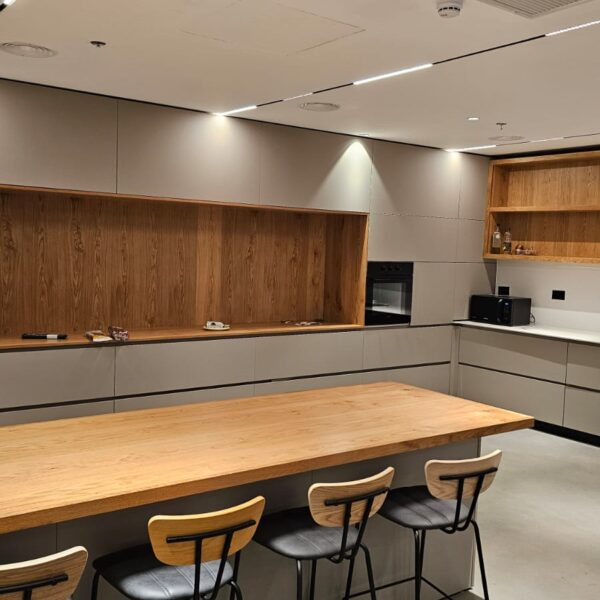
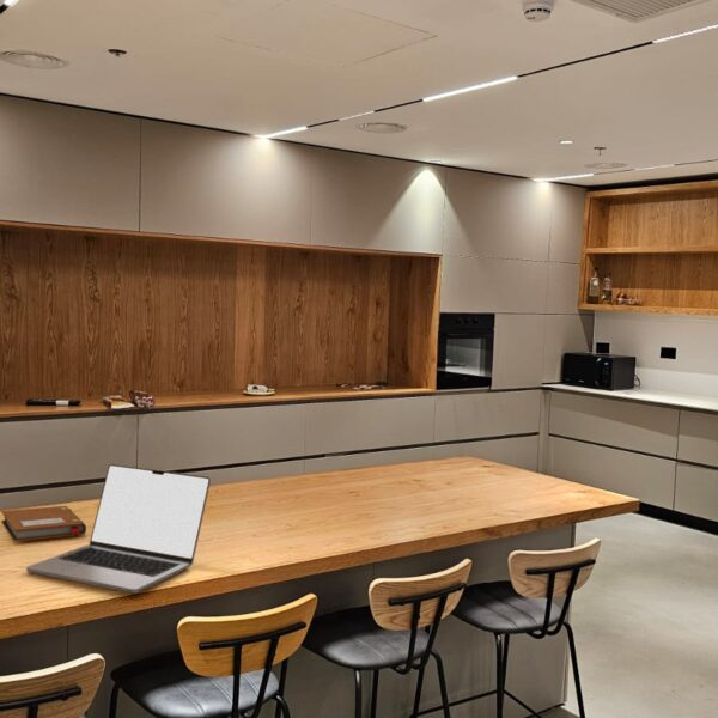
+ laptop [25,463,212,595]
+ notebook [0,505,87,543]
